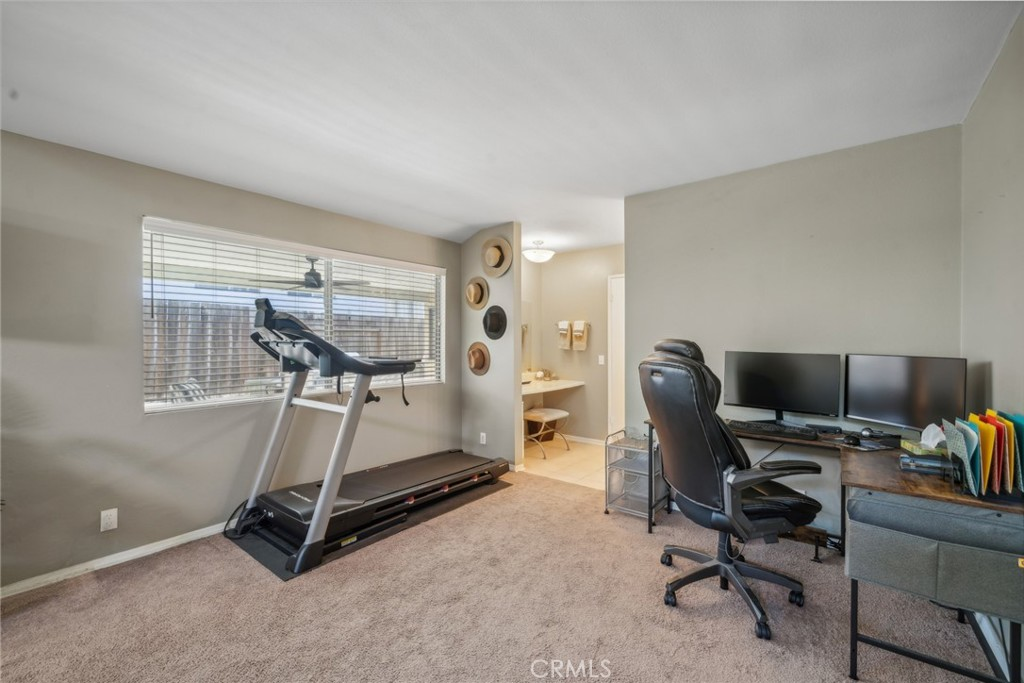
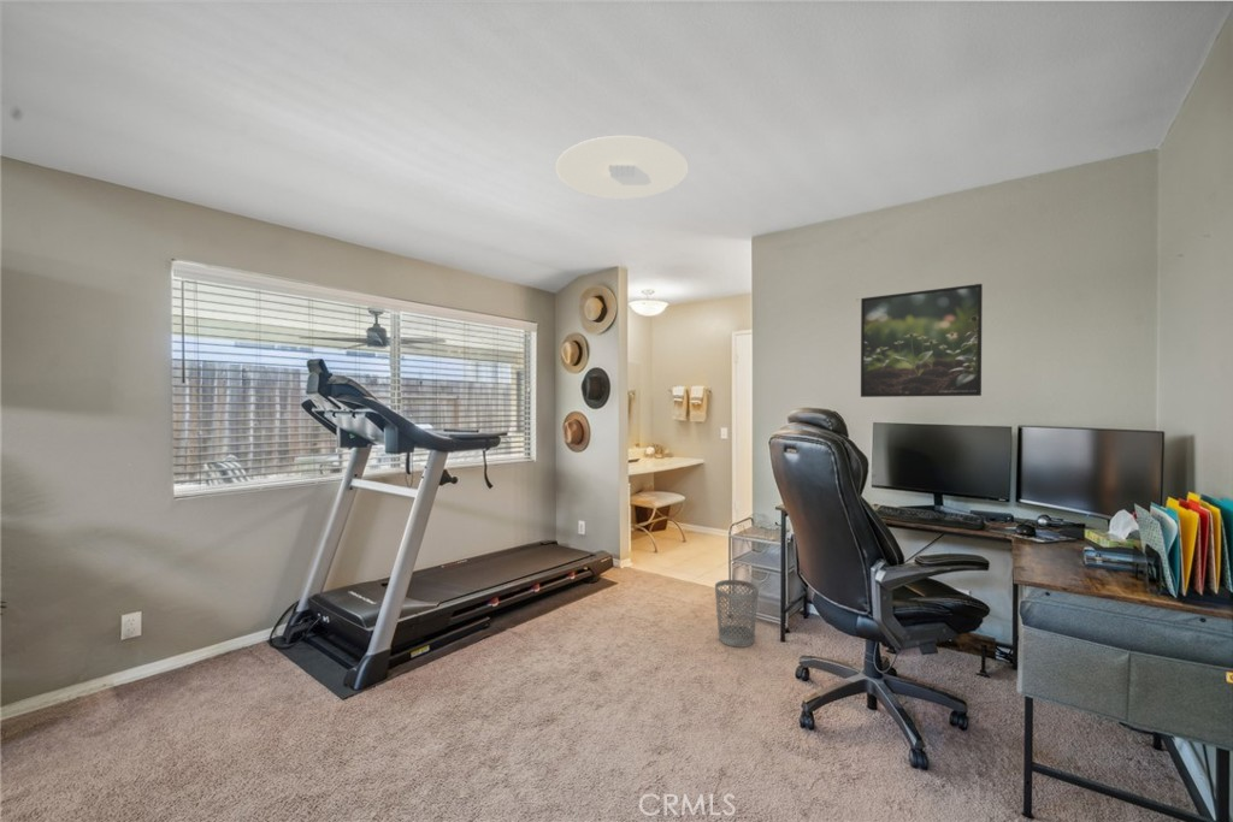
+ wastebasket [714,579,760,649]
+ ceiling light [555,135,689,200]
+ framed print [860,283,984,398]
